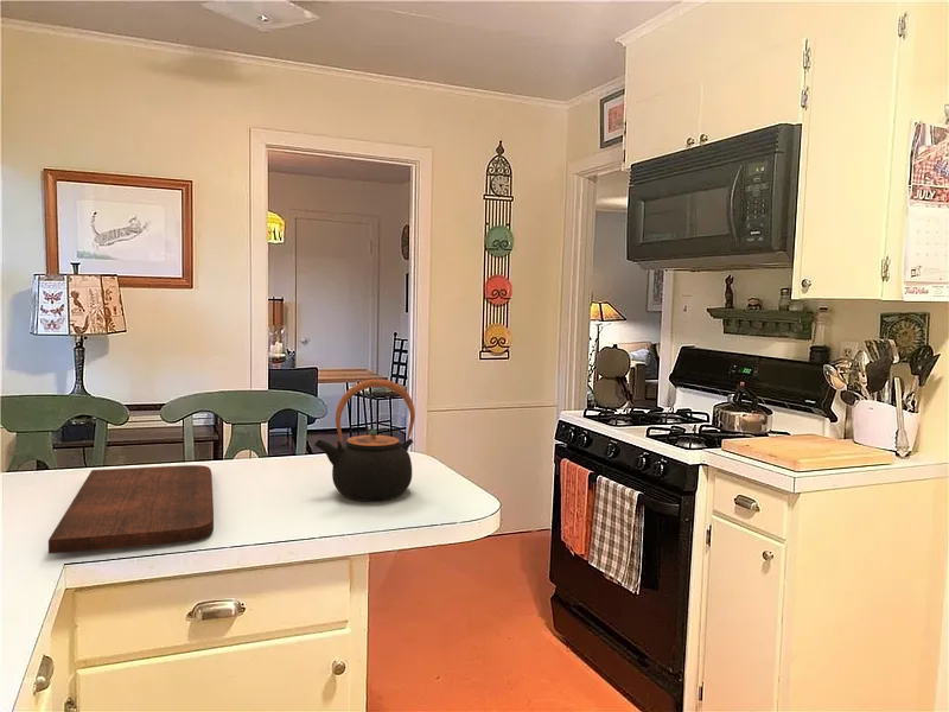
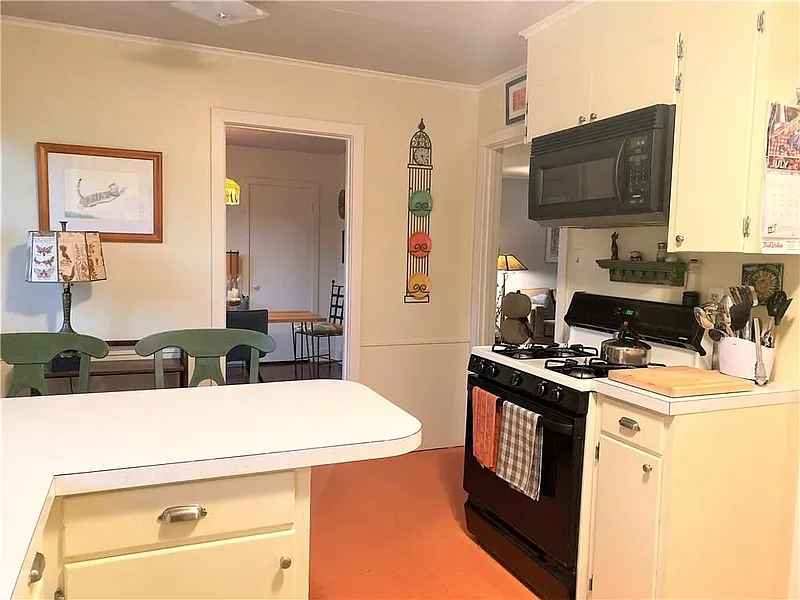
- cutting board [47,464,215,555]
- teapot [313,379,416,502]
